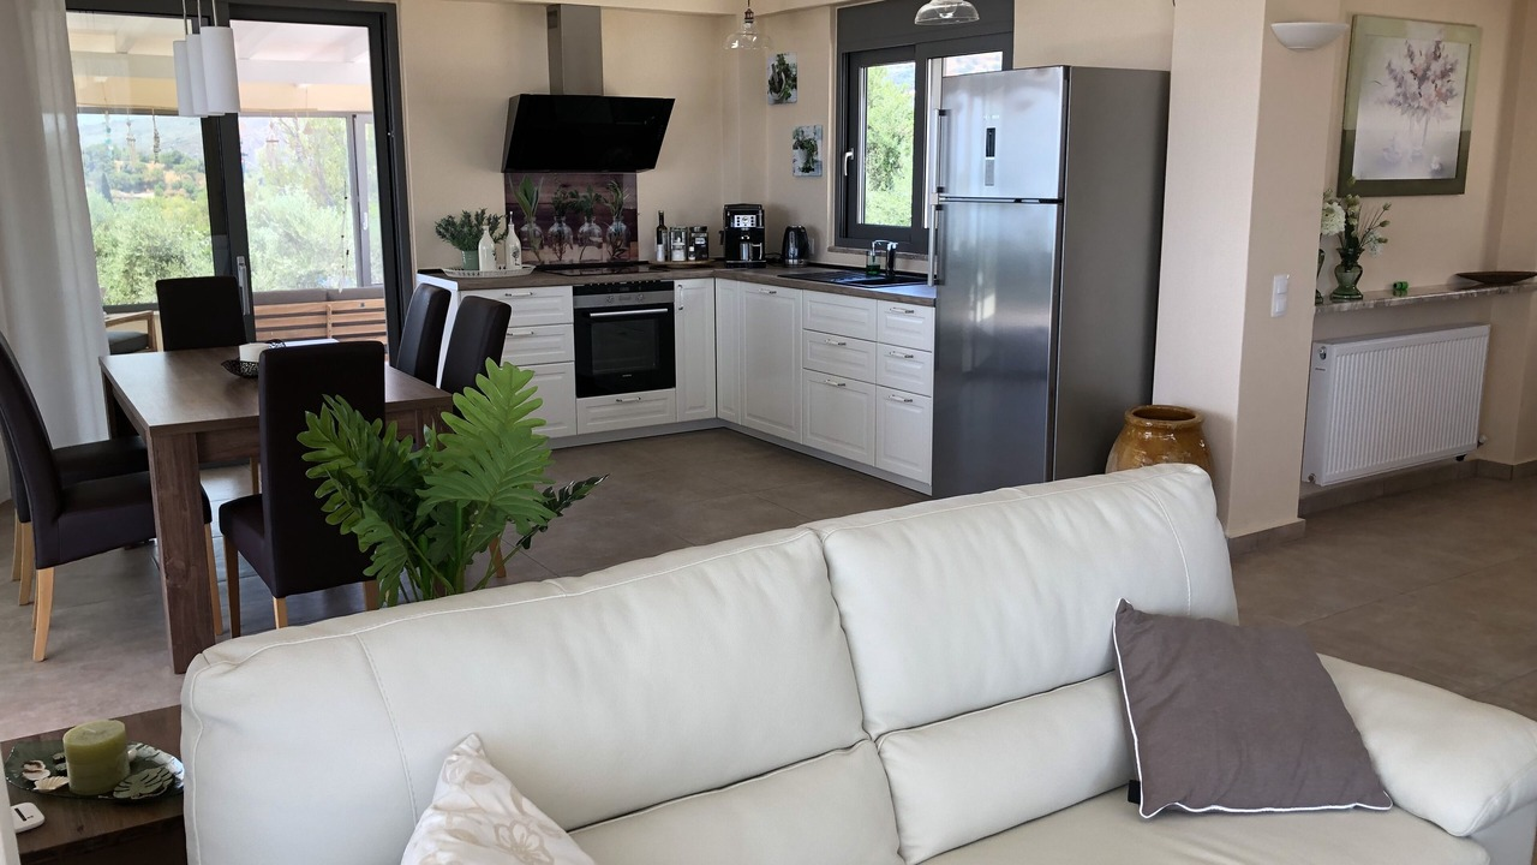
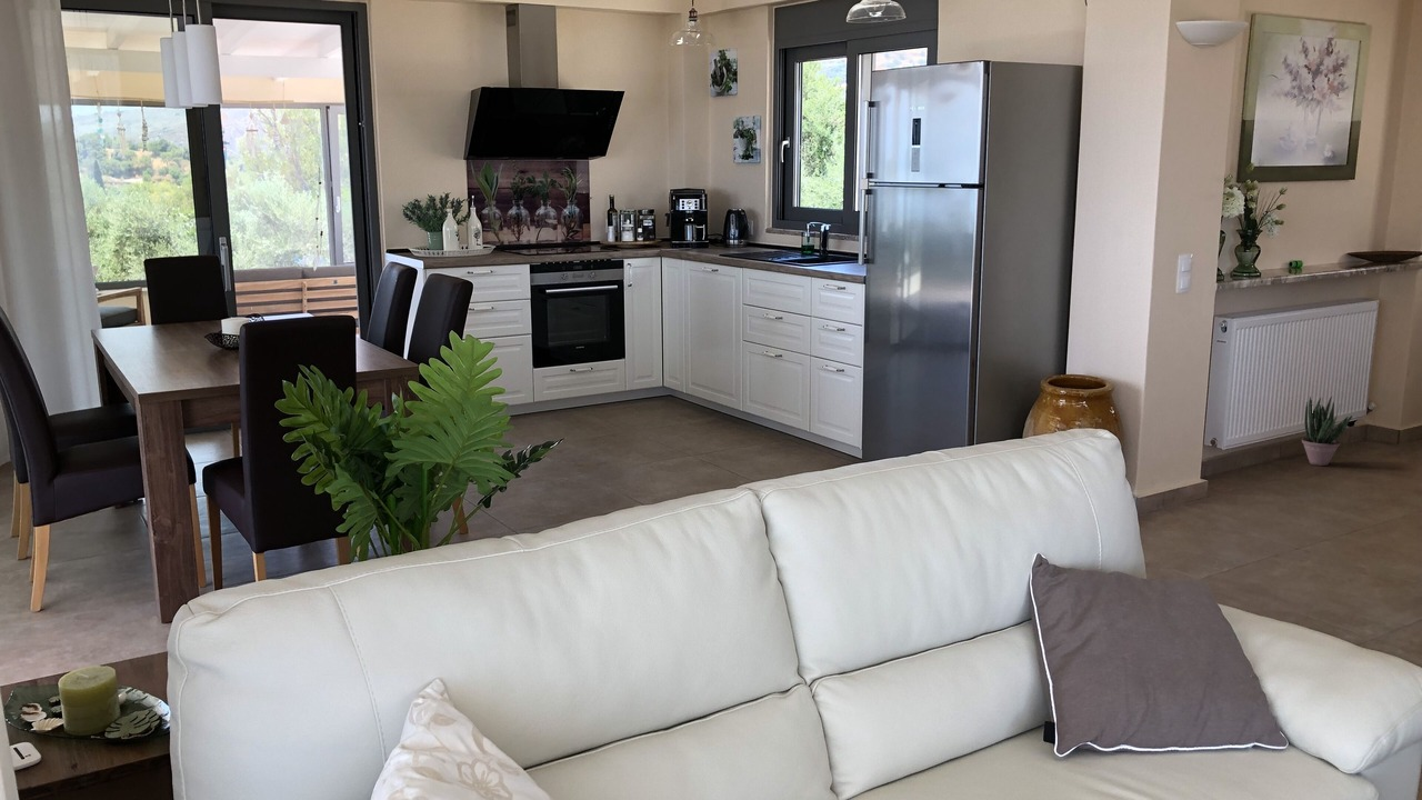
+ potted plant [1301,396,1353,467]
